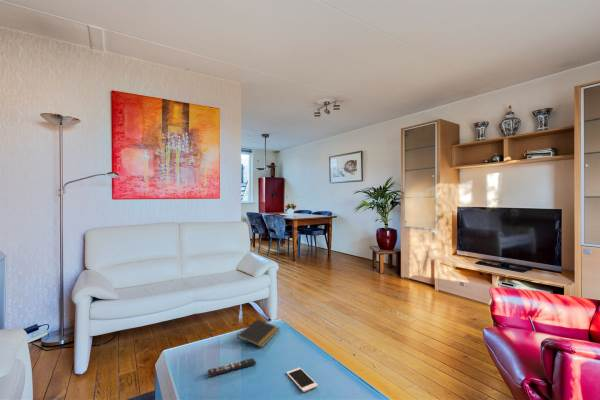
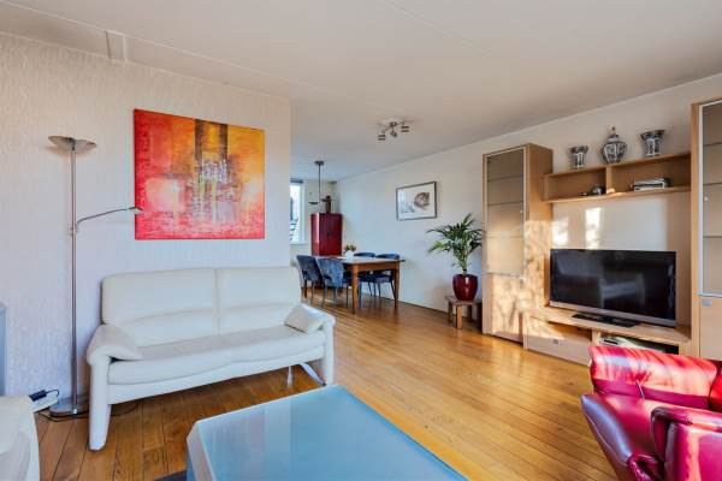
- cell phone [285,367,319,393]
- notepad [236,318,281,348]
- remote control [207,357,257,378]
